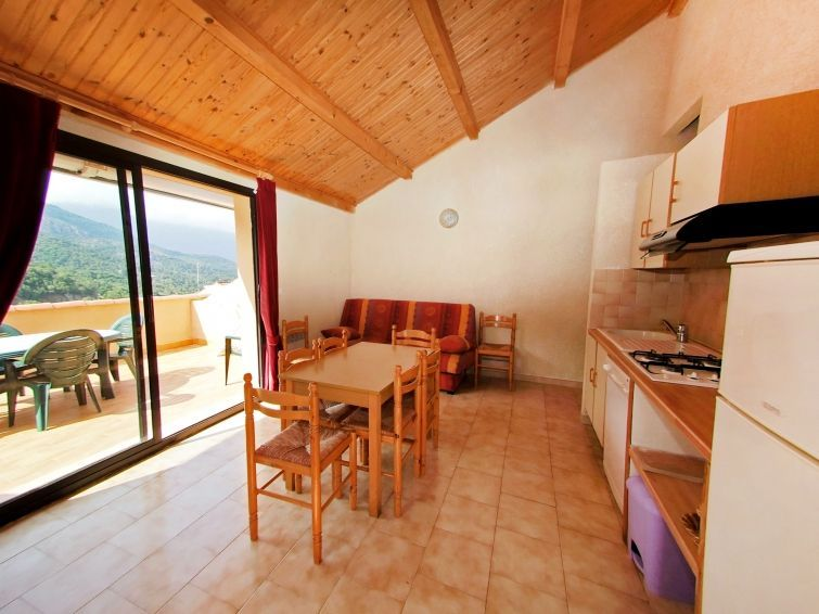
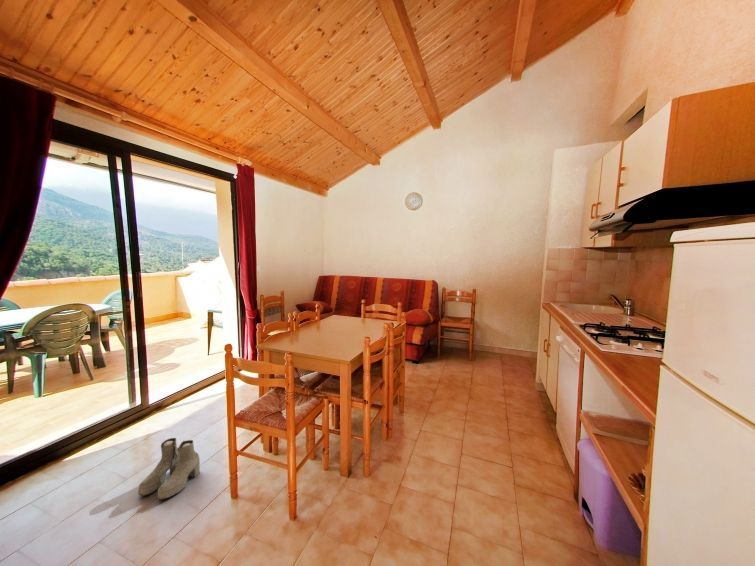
+ boots [137,437,201,501]
